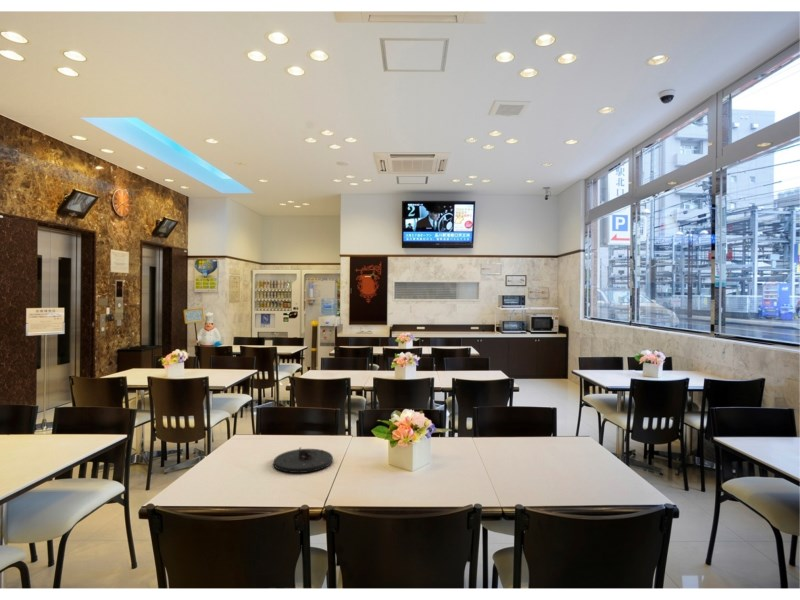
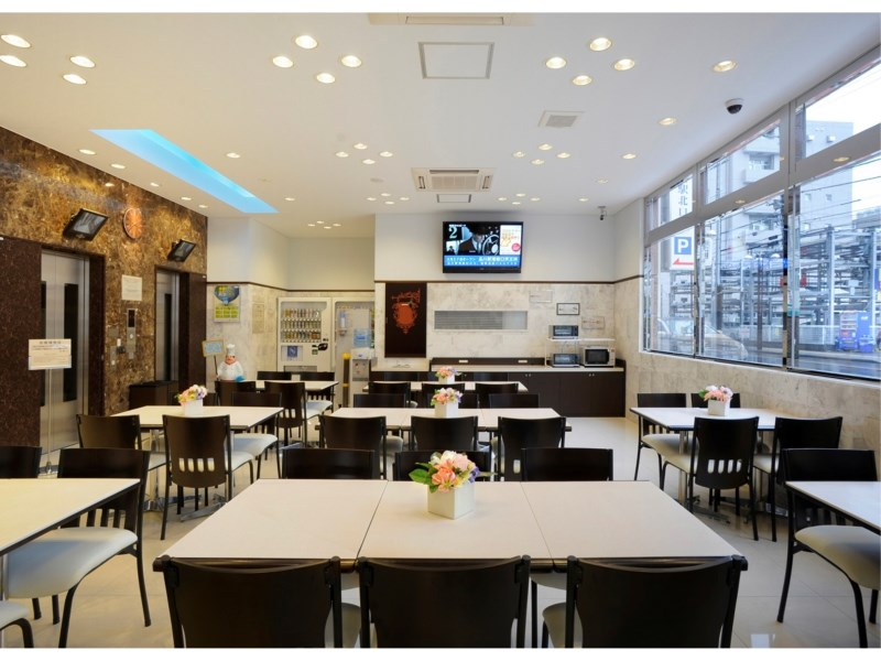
- plate [272,447,334,474]
